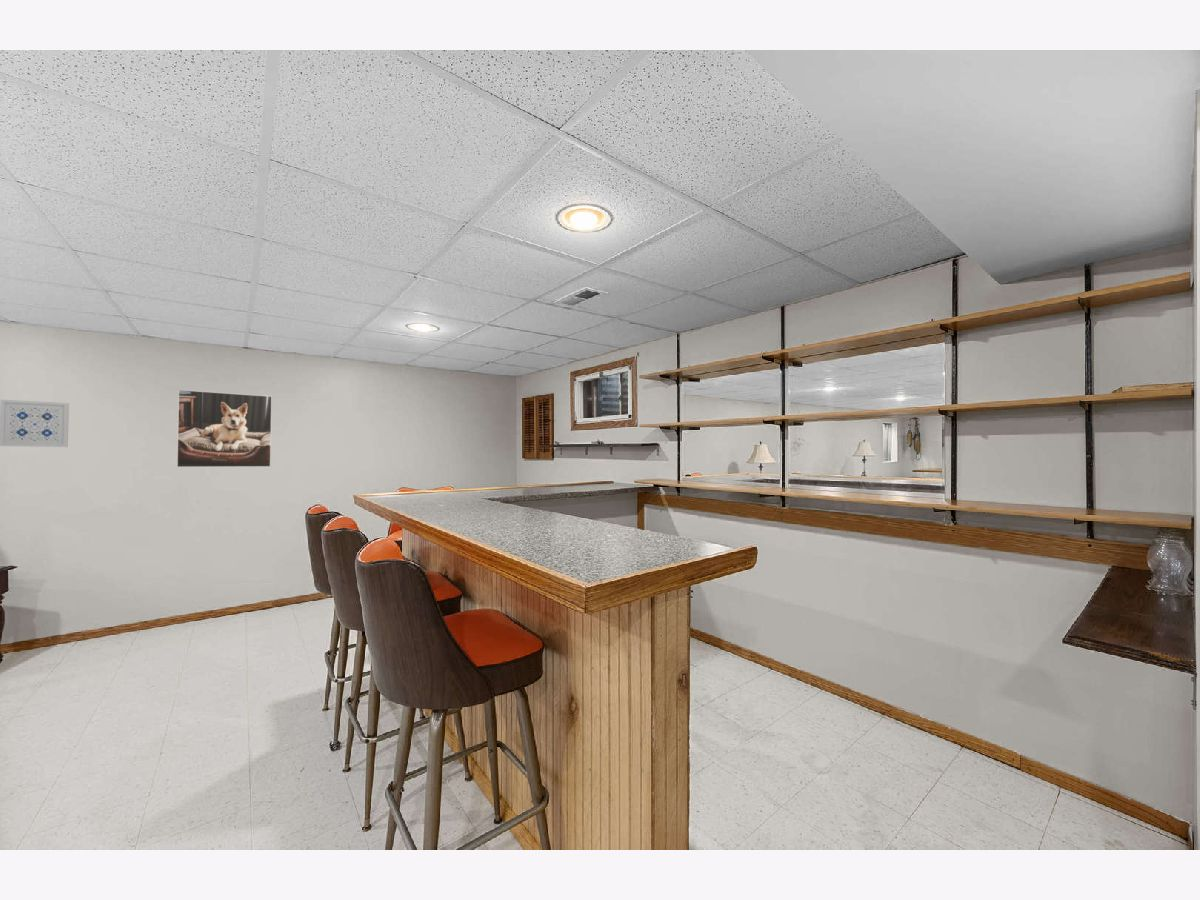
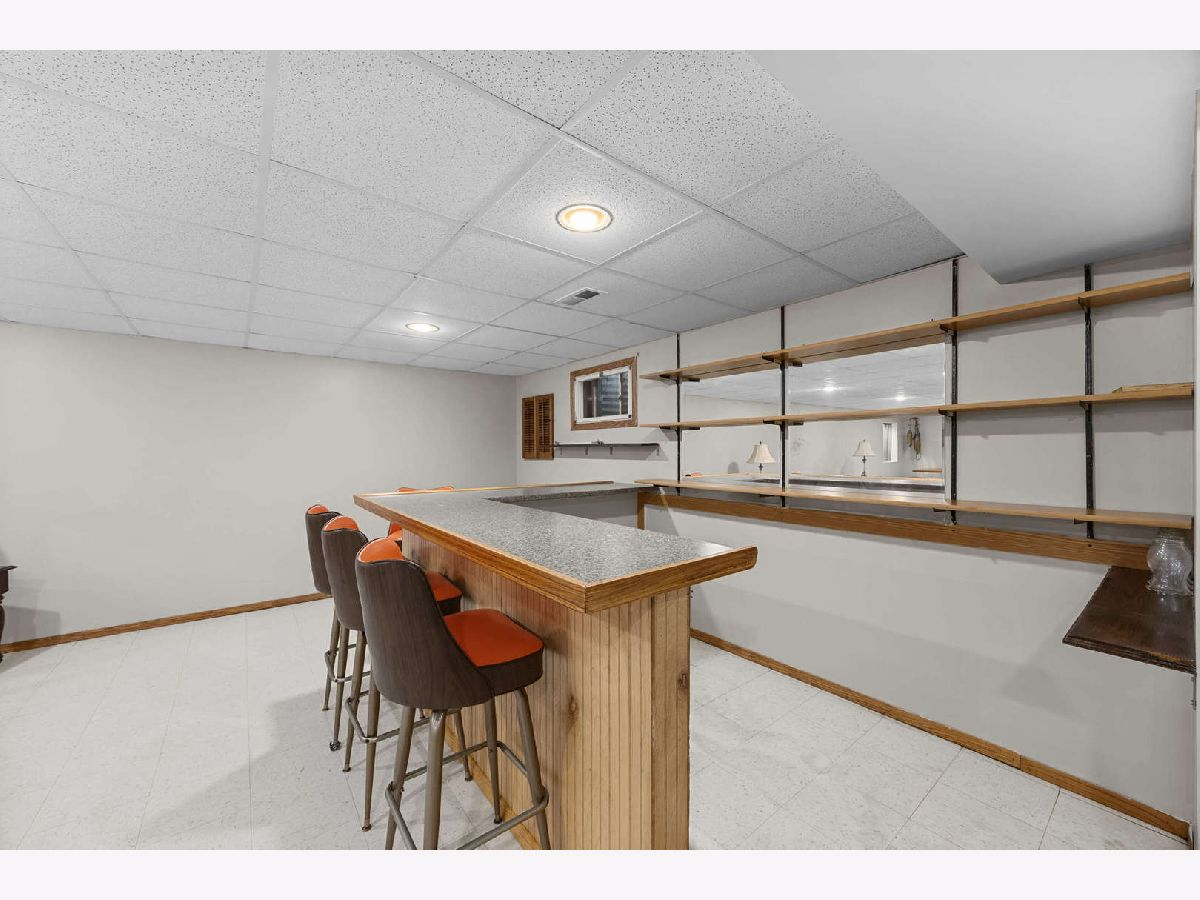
- wall art [0,399,70,448]
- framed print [176,389,273,468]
